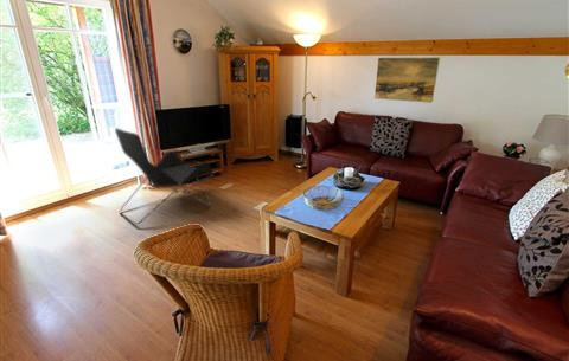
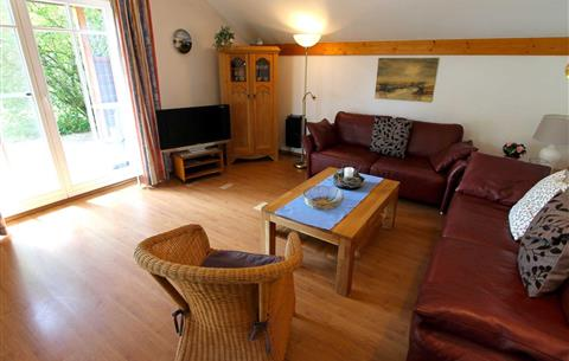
- lounge chair [114,127,215,226]
